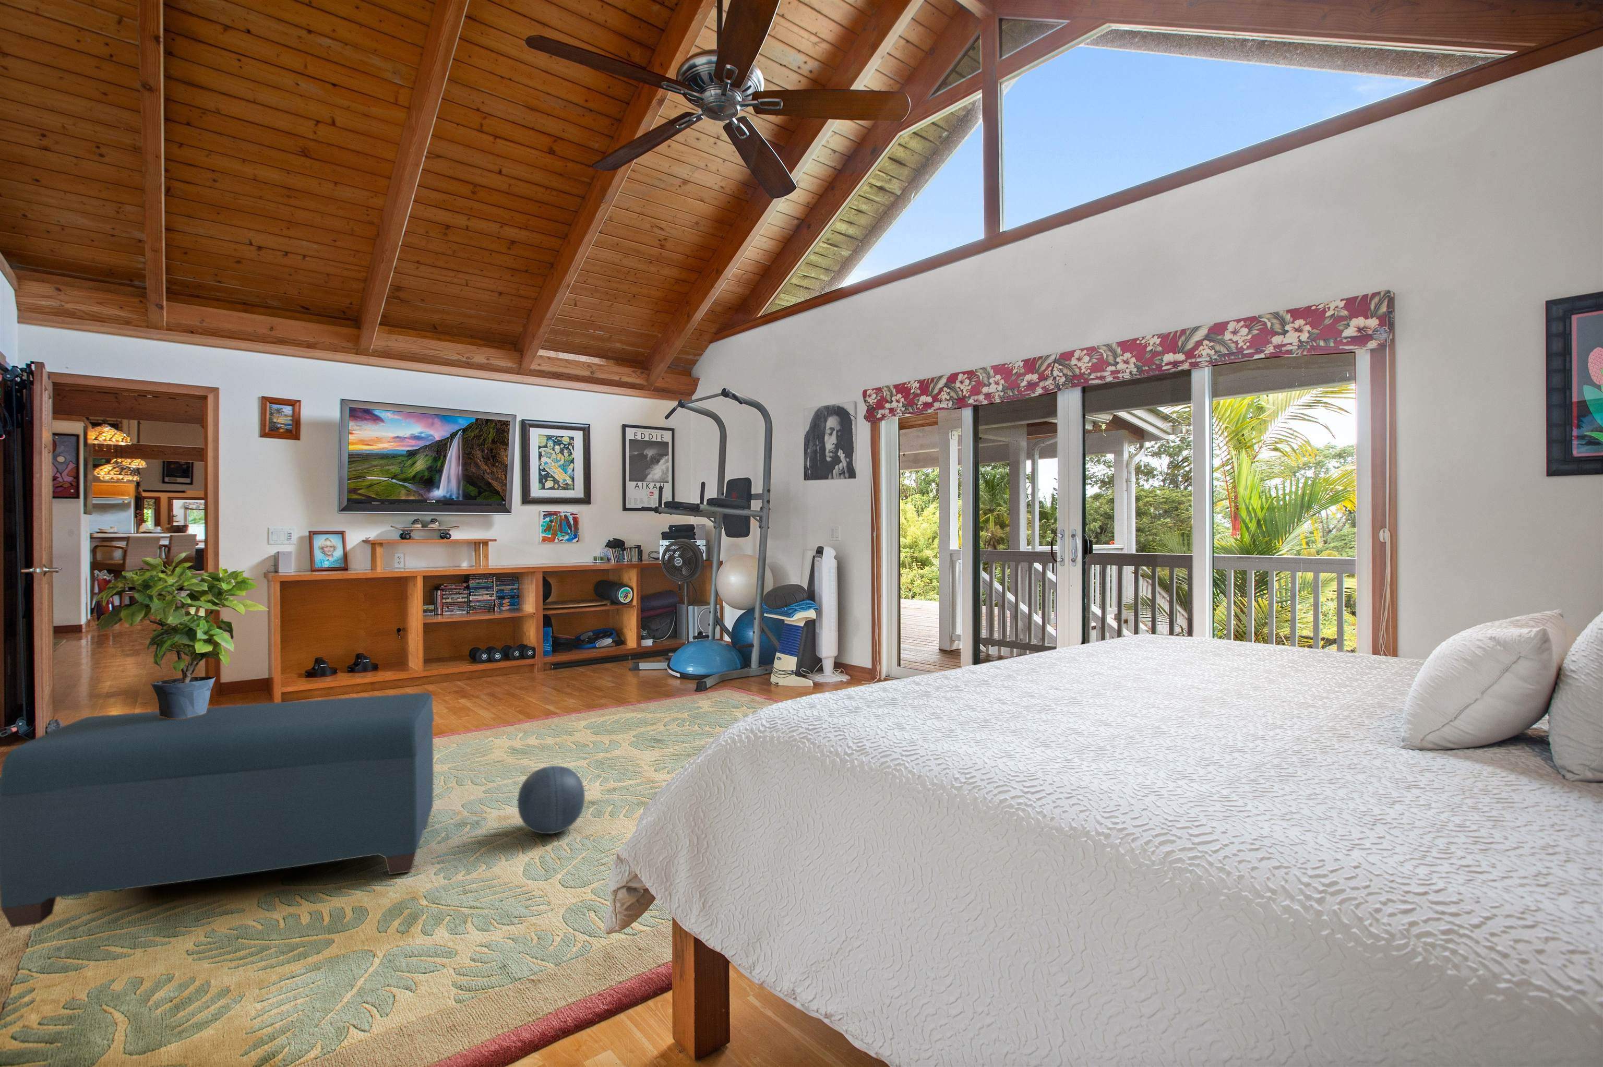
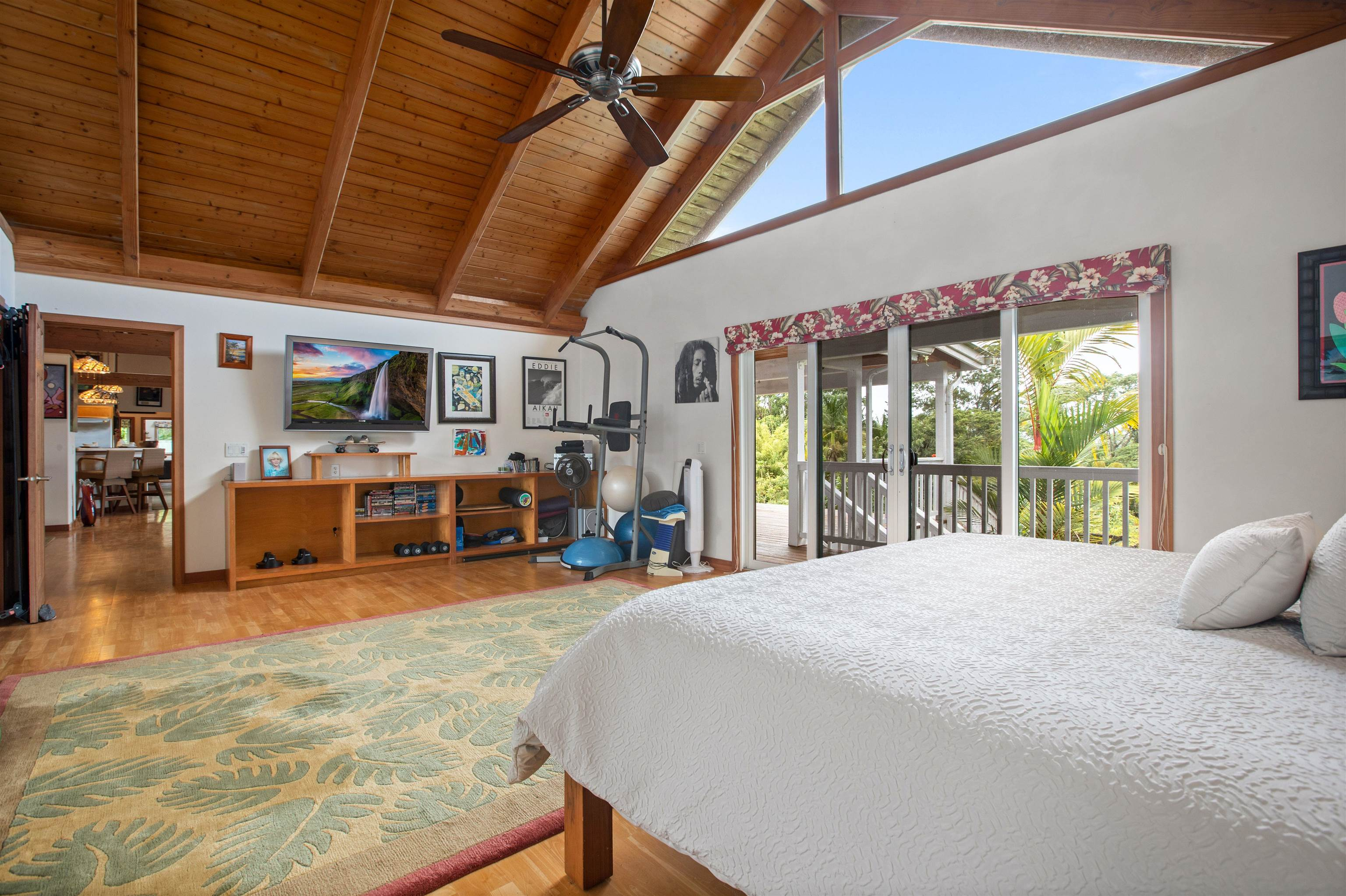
- ball [517,765,586,835]
- bench [0,692,435,928]
- potted plant [94,551,269,718]
